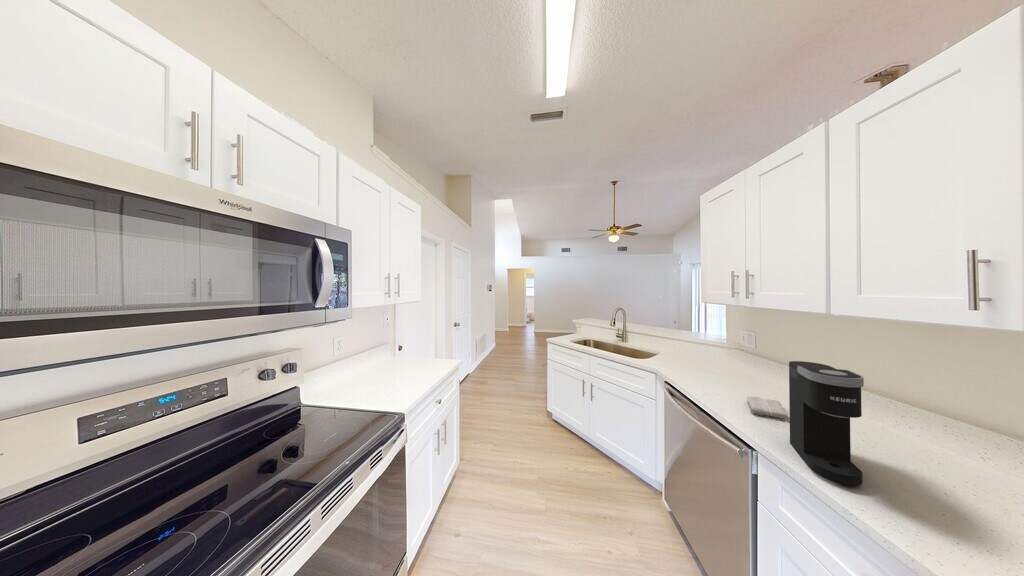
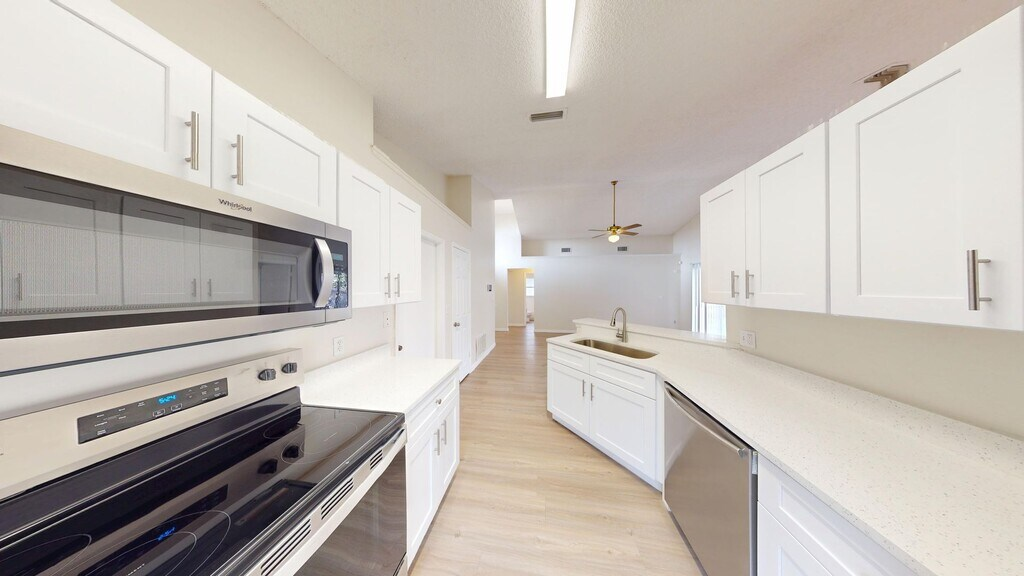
- washcloth [746,395,789,419]
- coffee maker [788,360,865,487]
